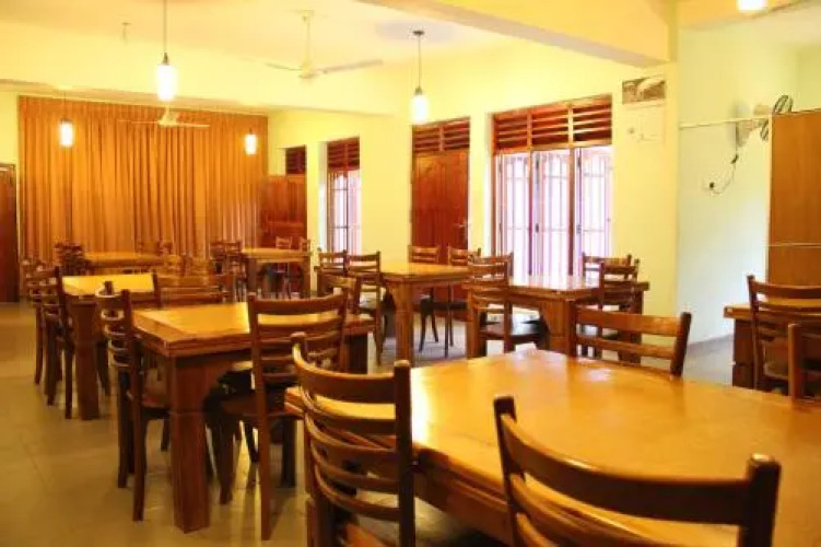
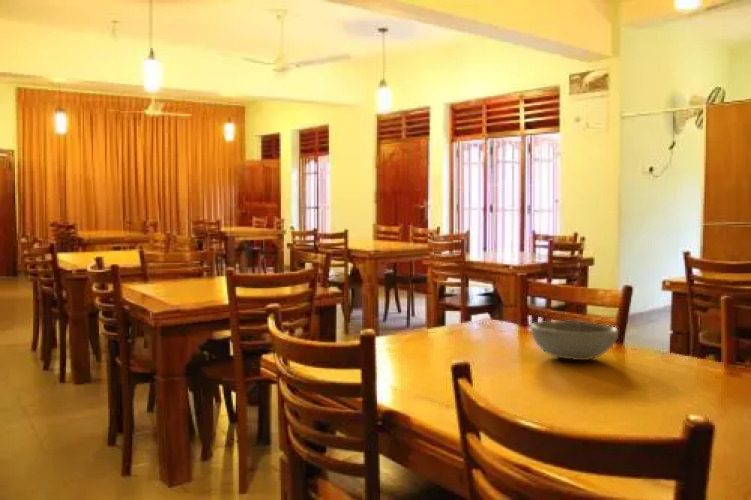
+ bowl [530,320,619,361]
